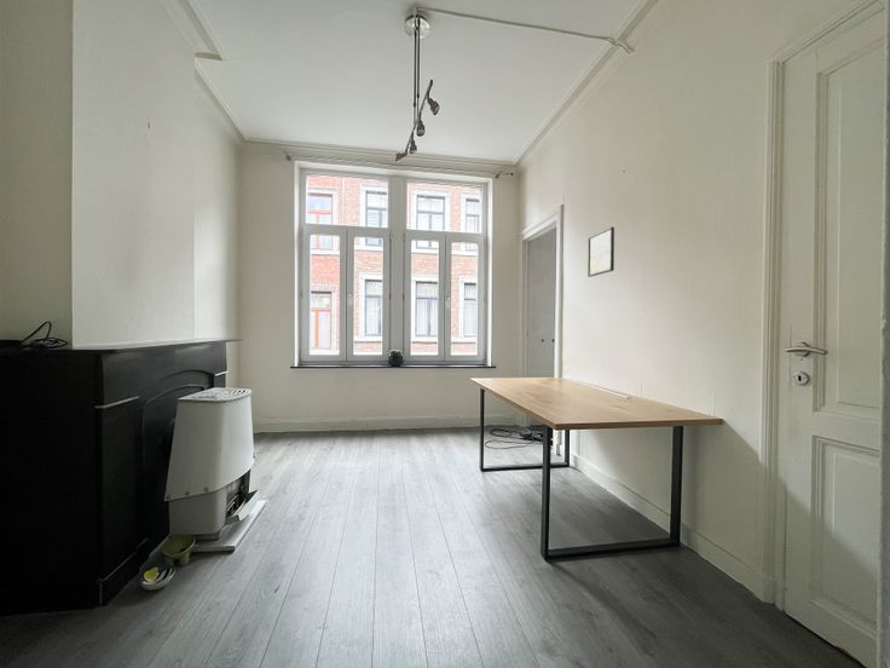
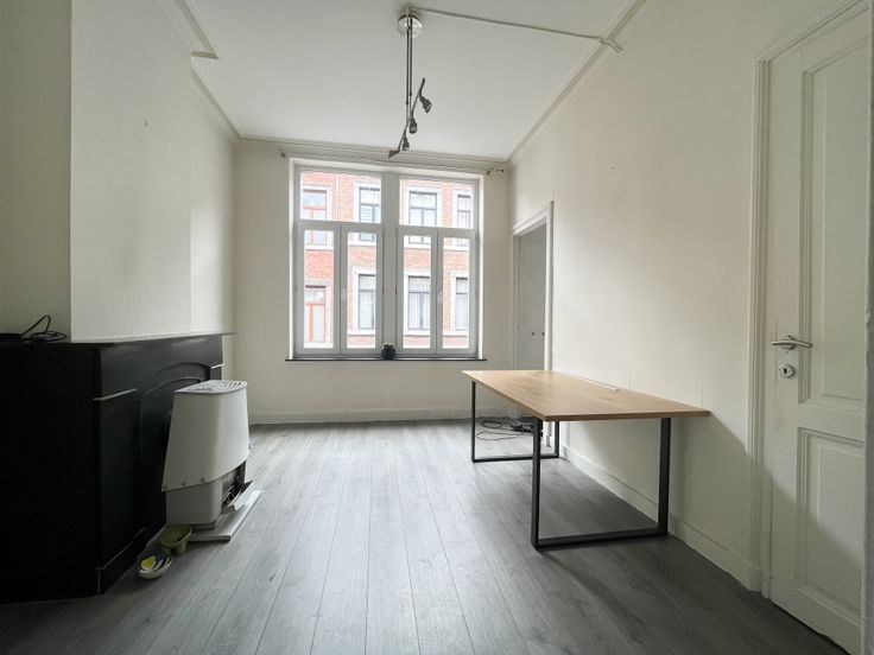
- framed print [586,226,616,278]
